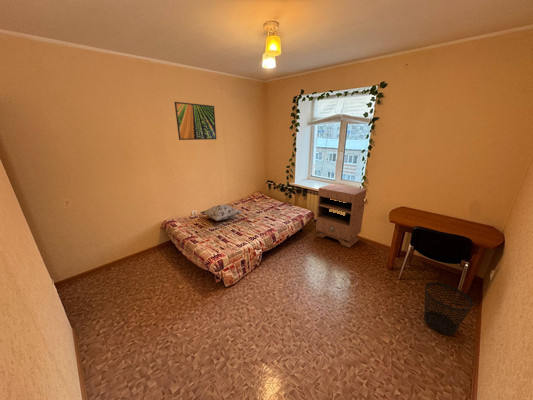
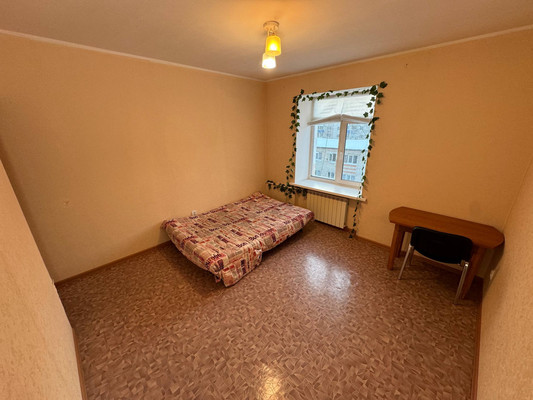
- decorative pillow [199,204,243,222]
- nightstand [315,183,367,248]
- wastebasket [423,282,474,336]
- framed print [174,101,217,141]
